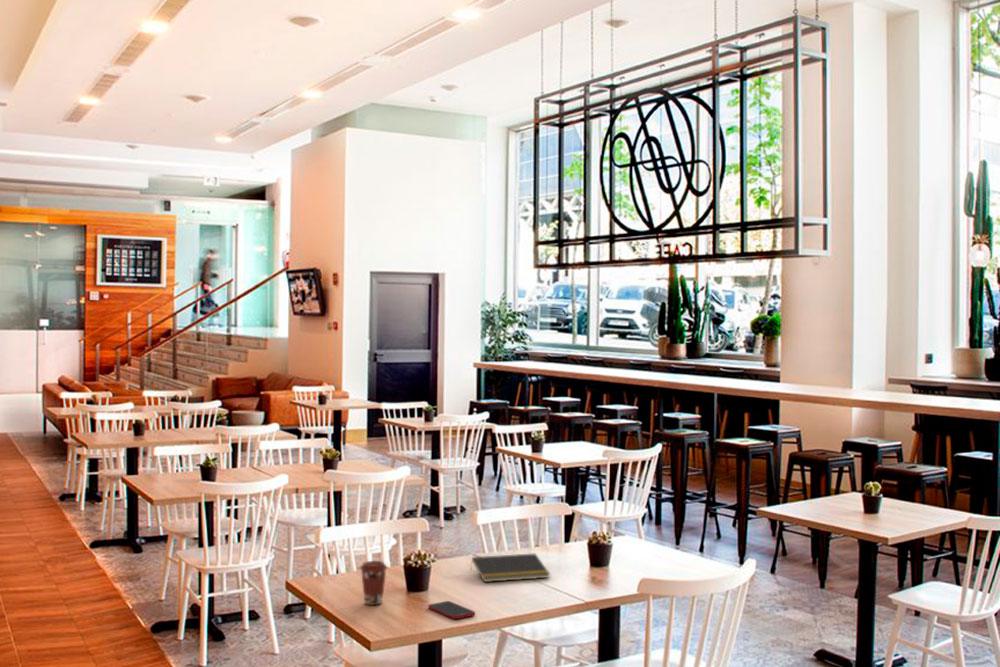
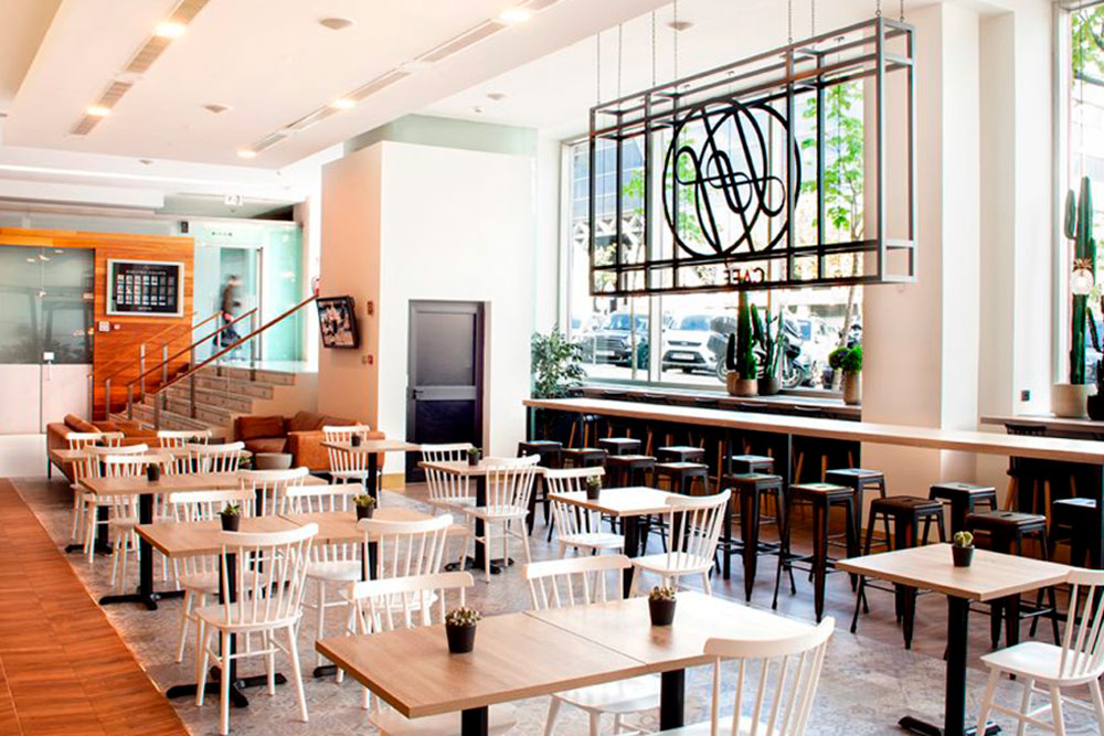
- cell phone [427,600,476,620]
- coffee cup [359,560,388,606]
- notepad [469,552,551,583]
